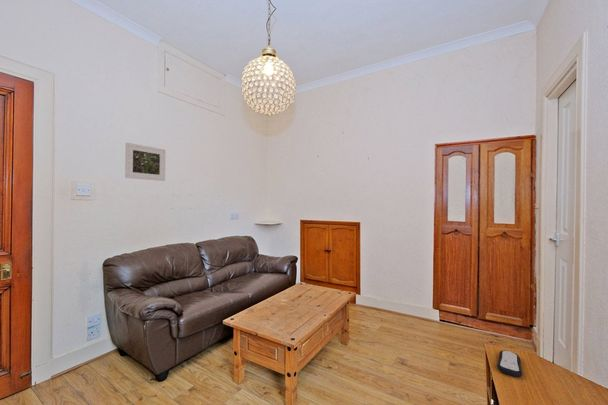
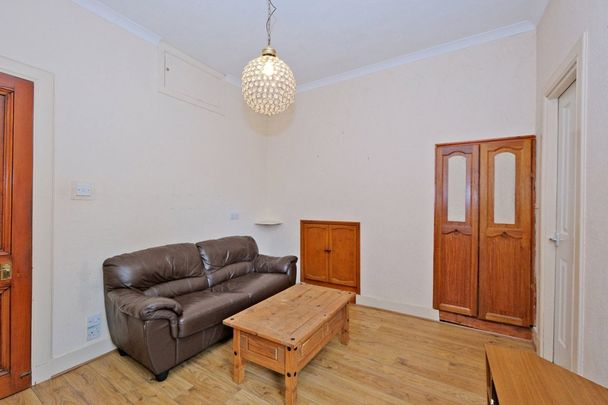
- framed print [124,142,166,182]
- remote control [496,349,523,378]
